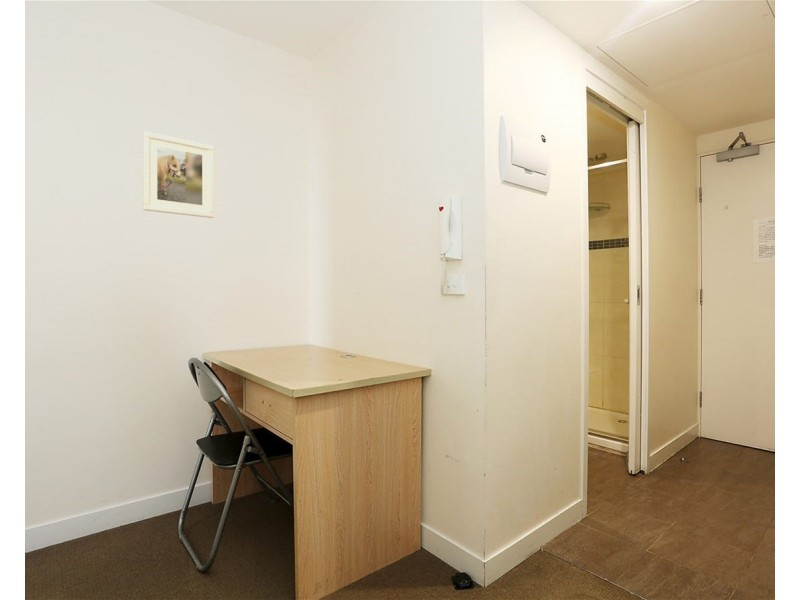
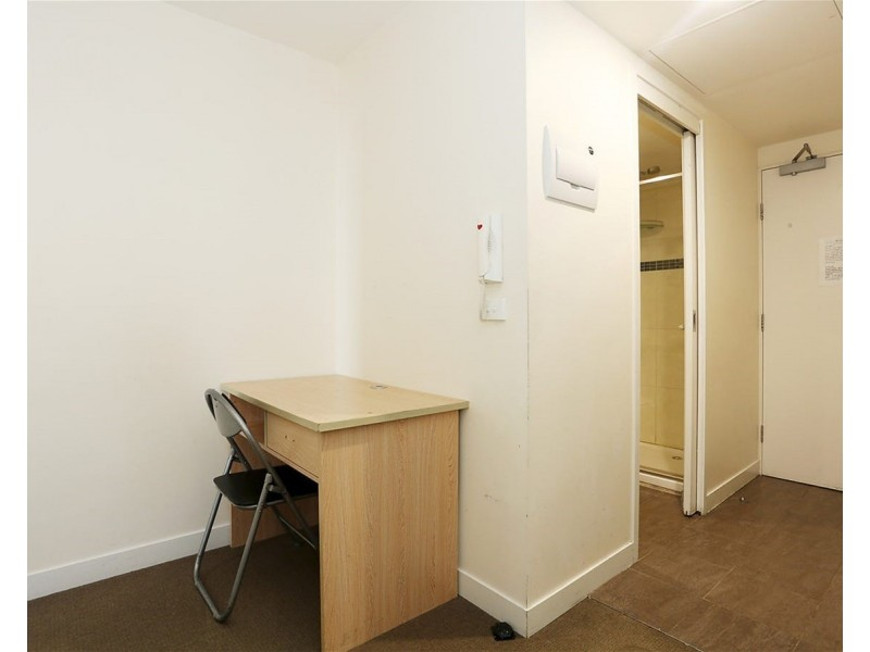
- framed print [142,131,215,219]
